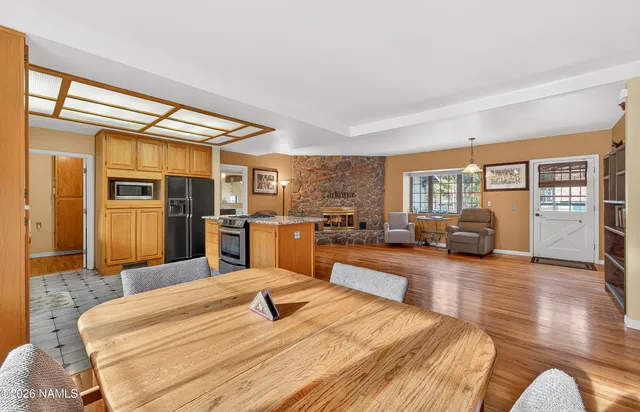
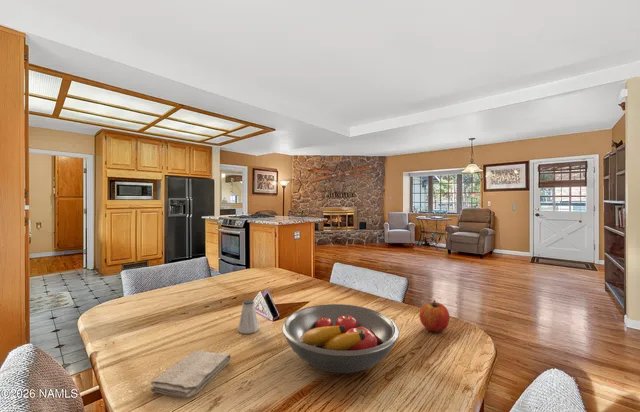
+ apple [418,299,450,333]
+ saltshaker [237,299,260,335]
+ fruit bowl [281,303,400,374]
+ washcloth [150,349,232,399]
